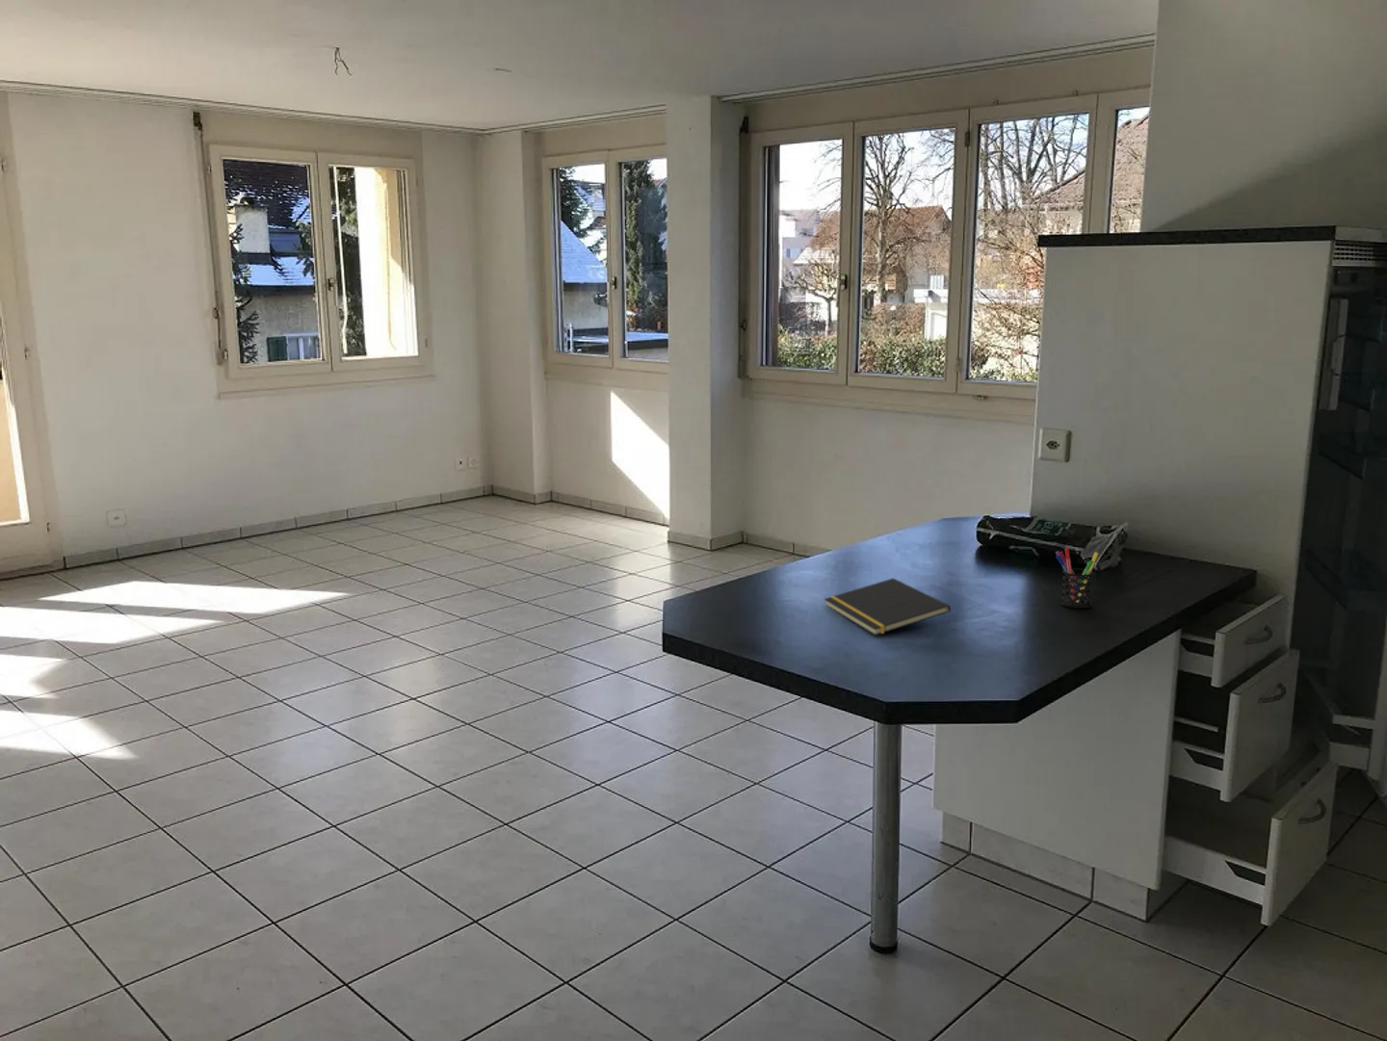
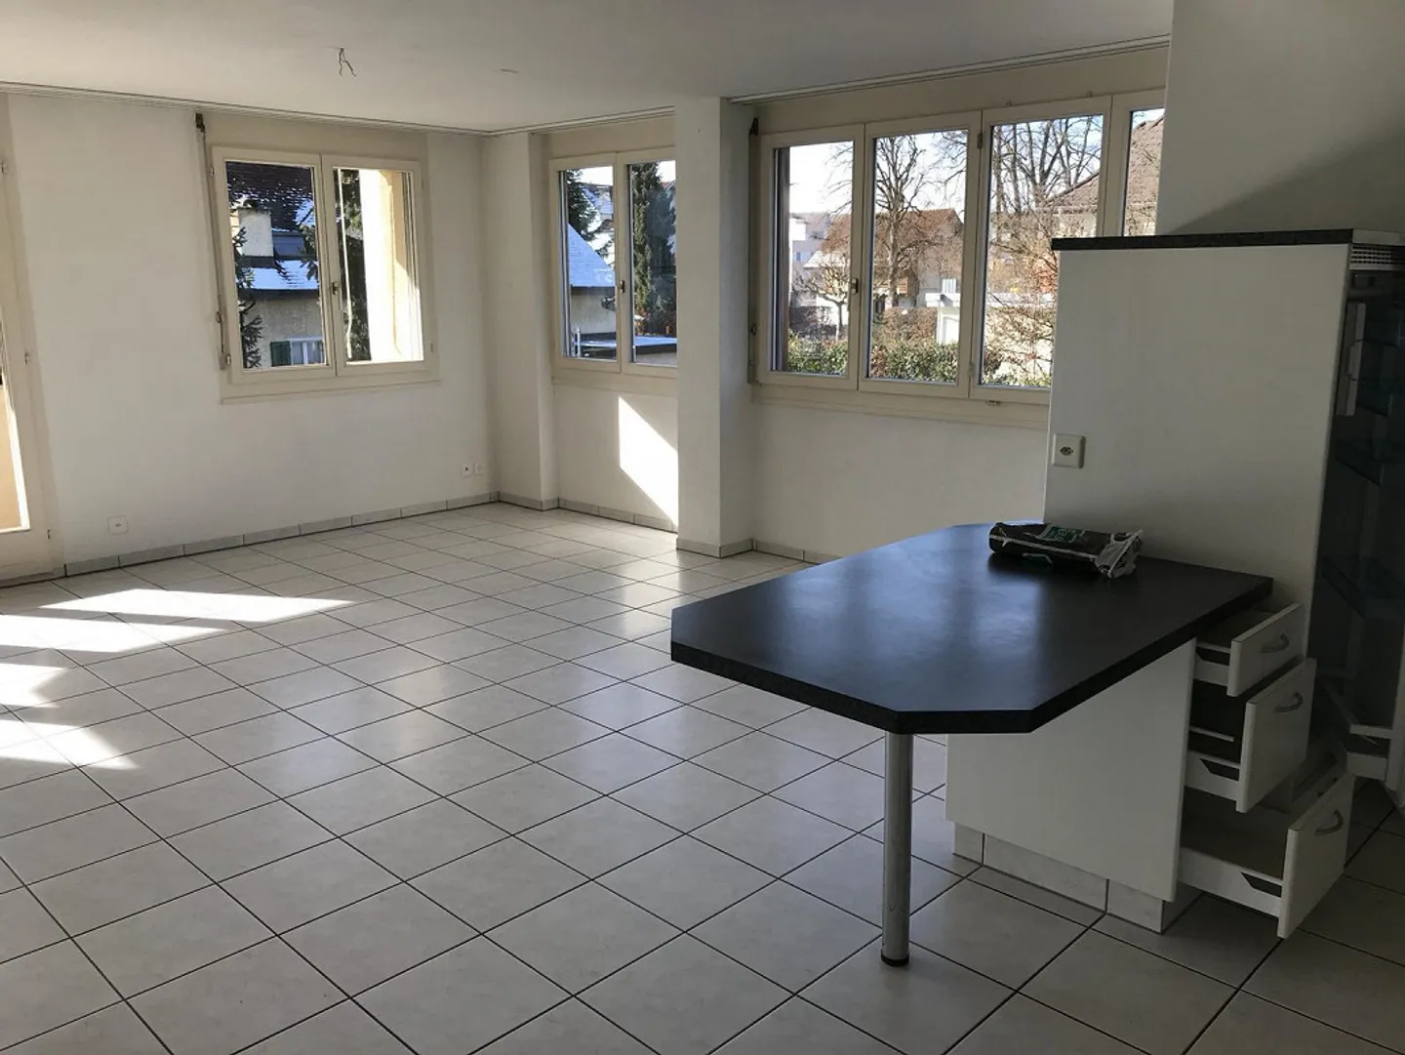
- pen holder [1054,547,1099,609]
- notepad [824,577,952,636]
